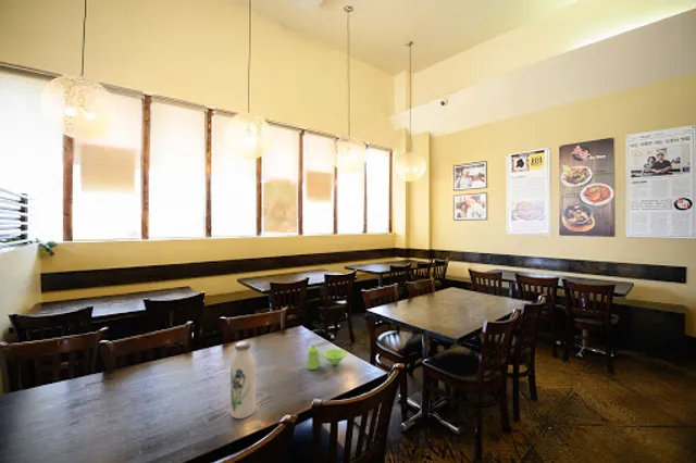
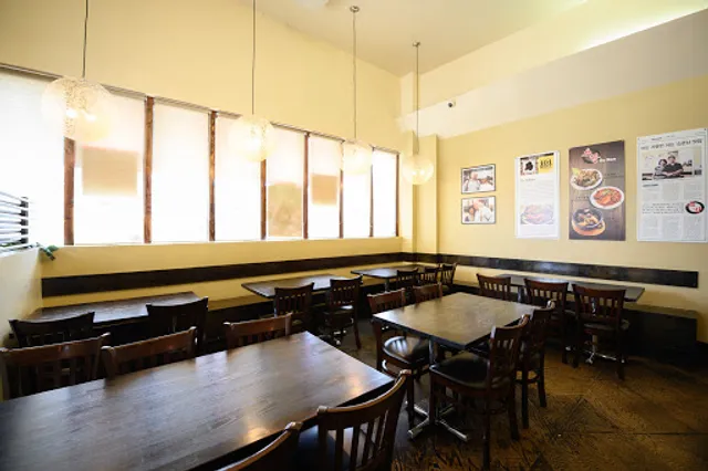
- condiment set [306,343,348,371]
- water bottle [229,340,257,420]
